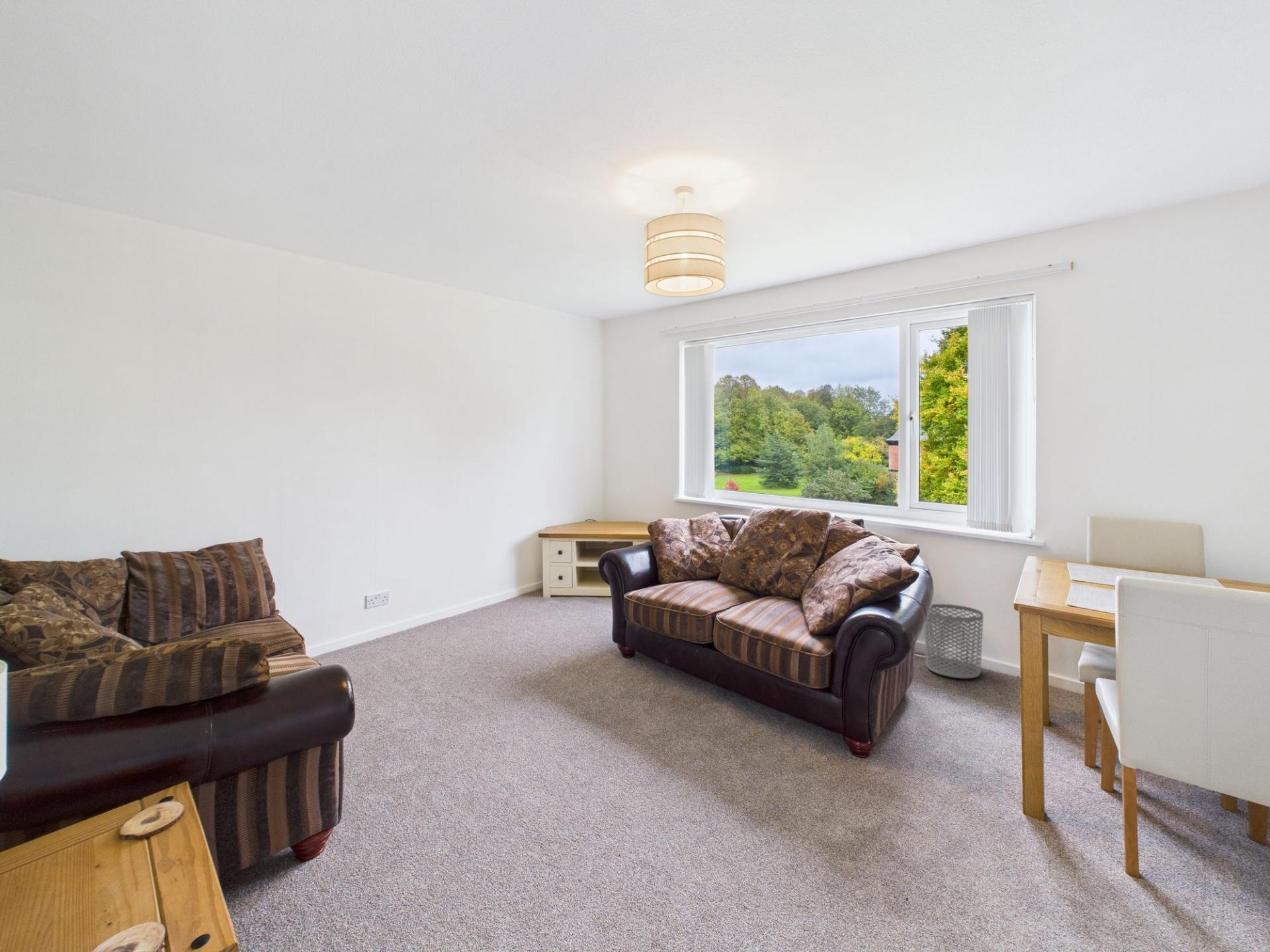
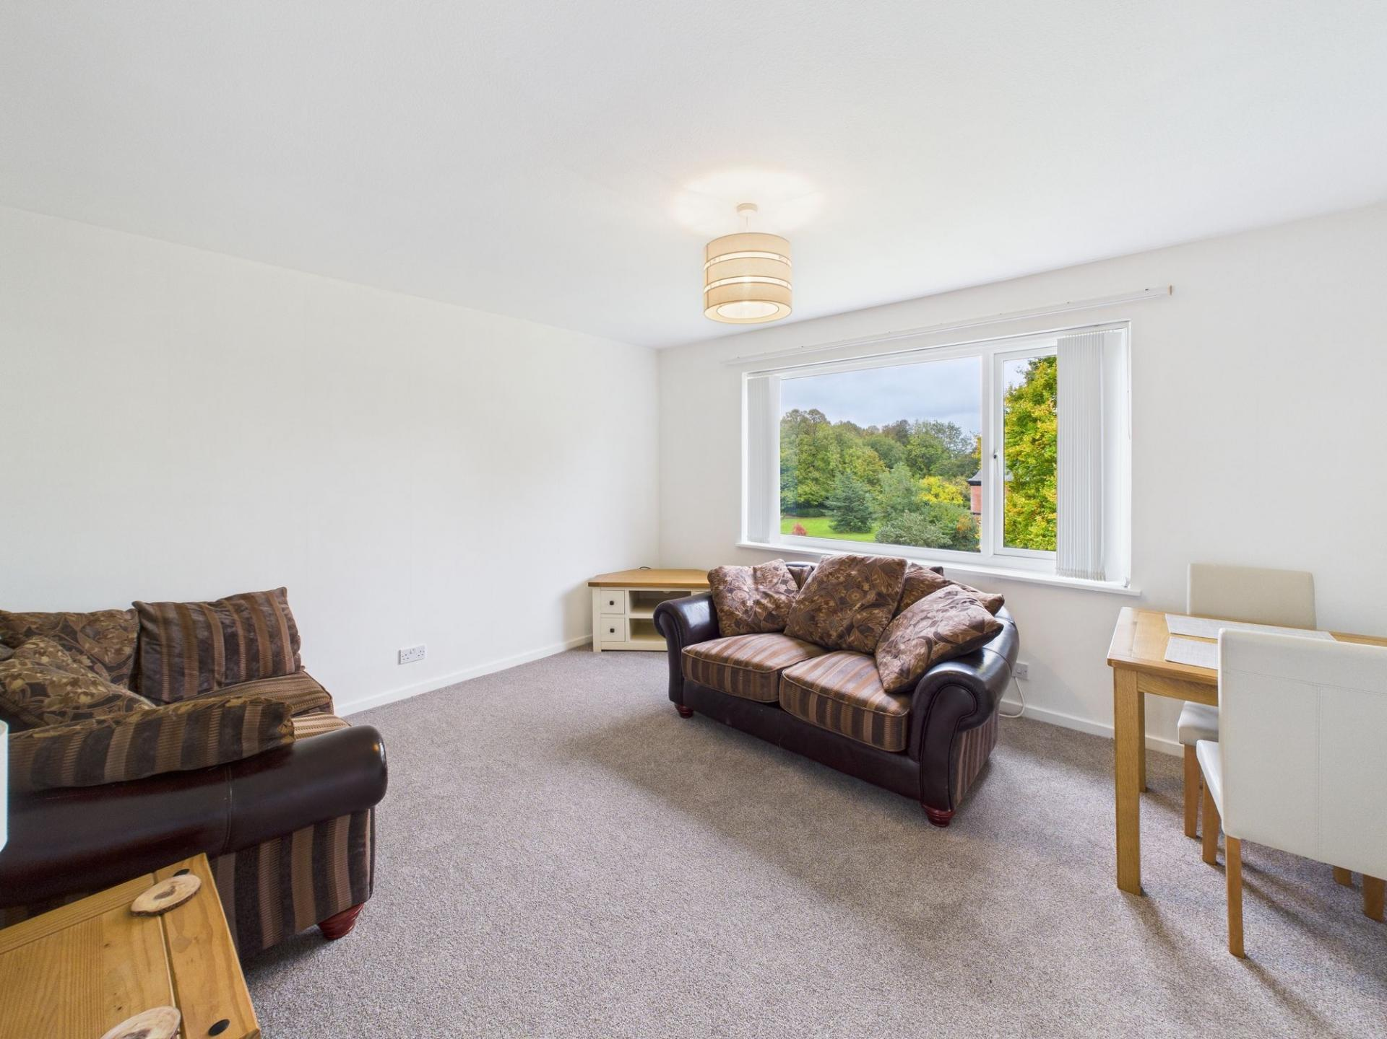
- waste bin [923,604,984,679]
